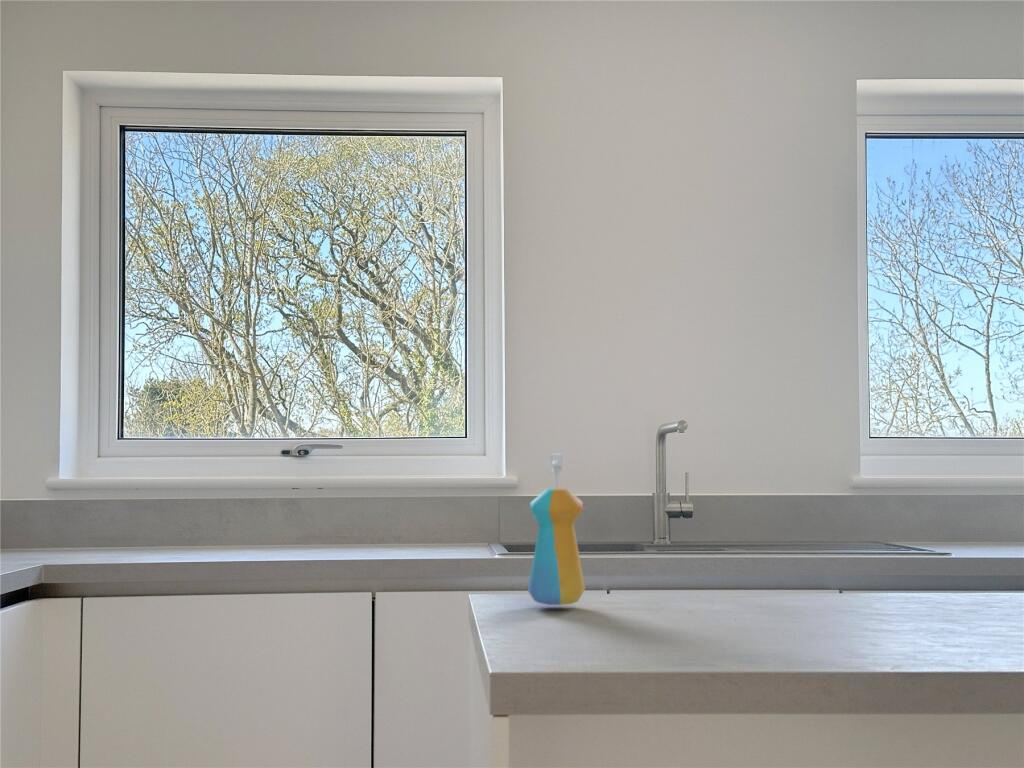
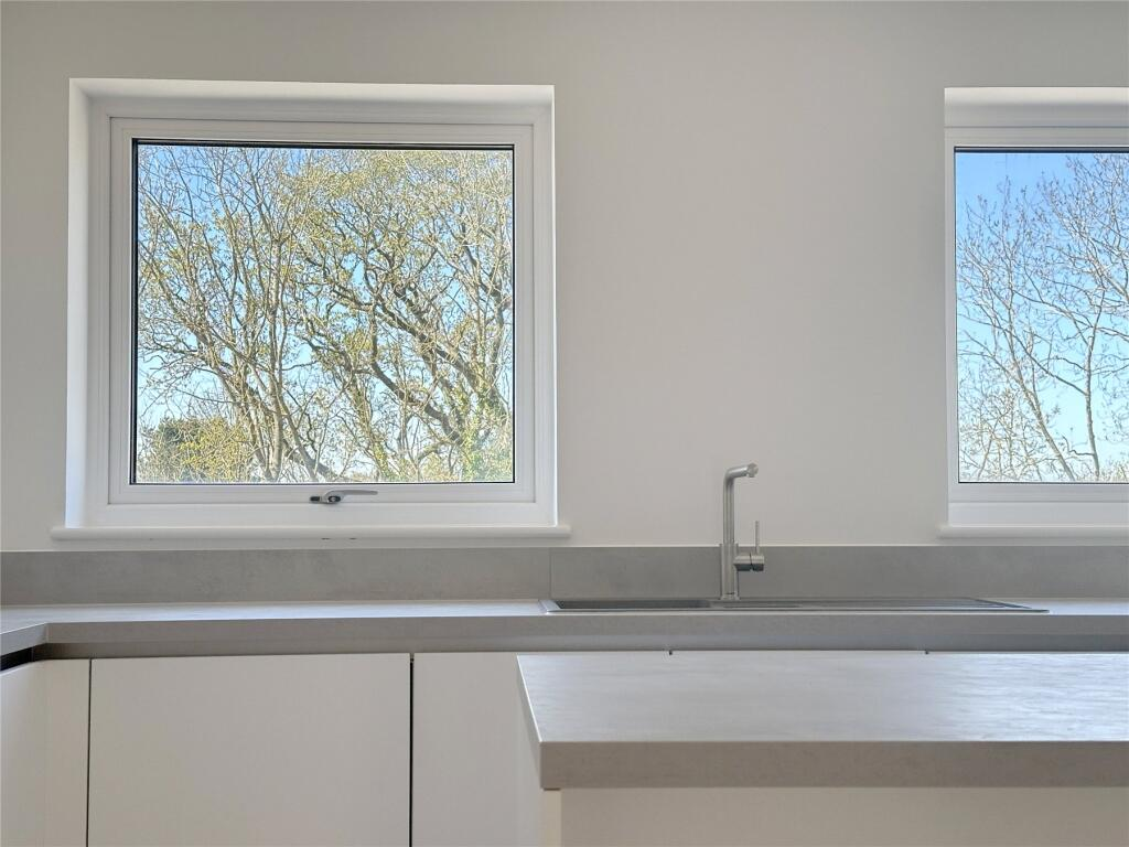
- soap dispenser [527,453,586,606]
